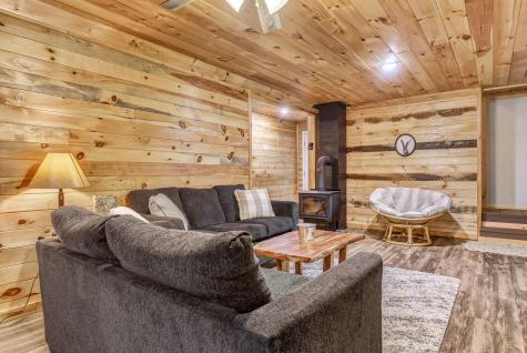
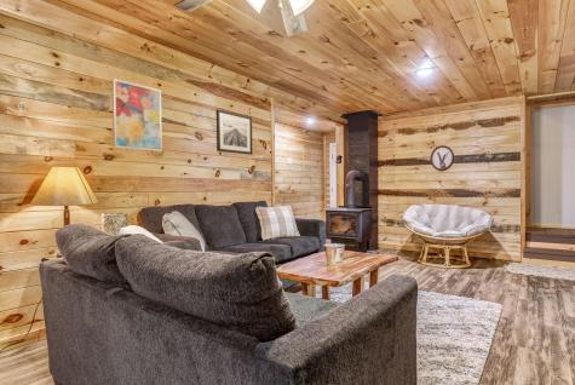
+ wall art [111,77,163,153]
+ wall art [215,108,254,156]
